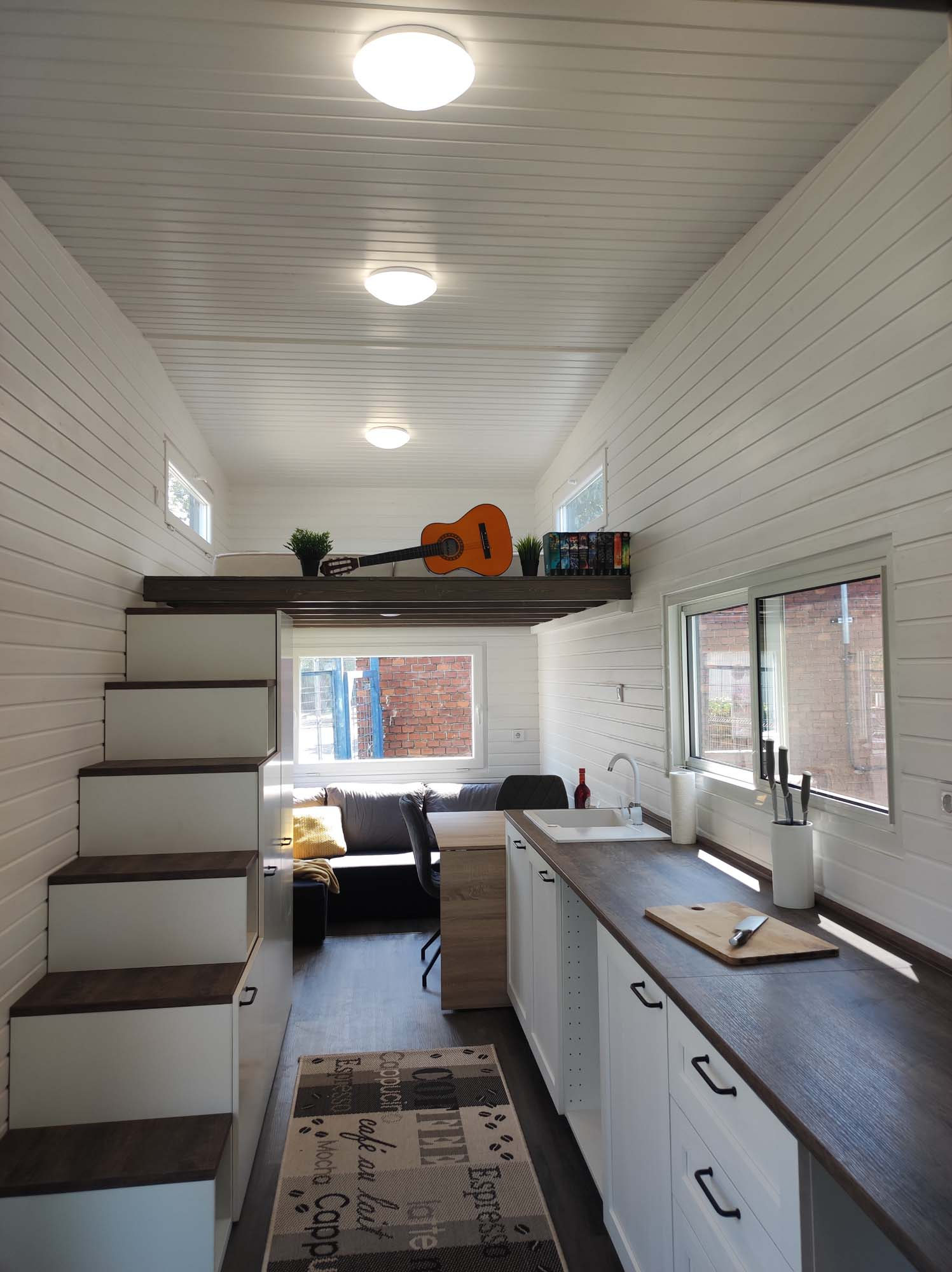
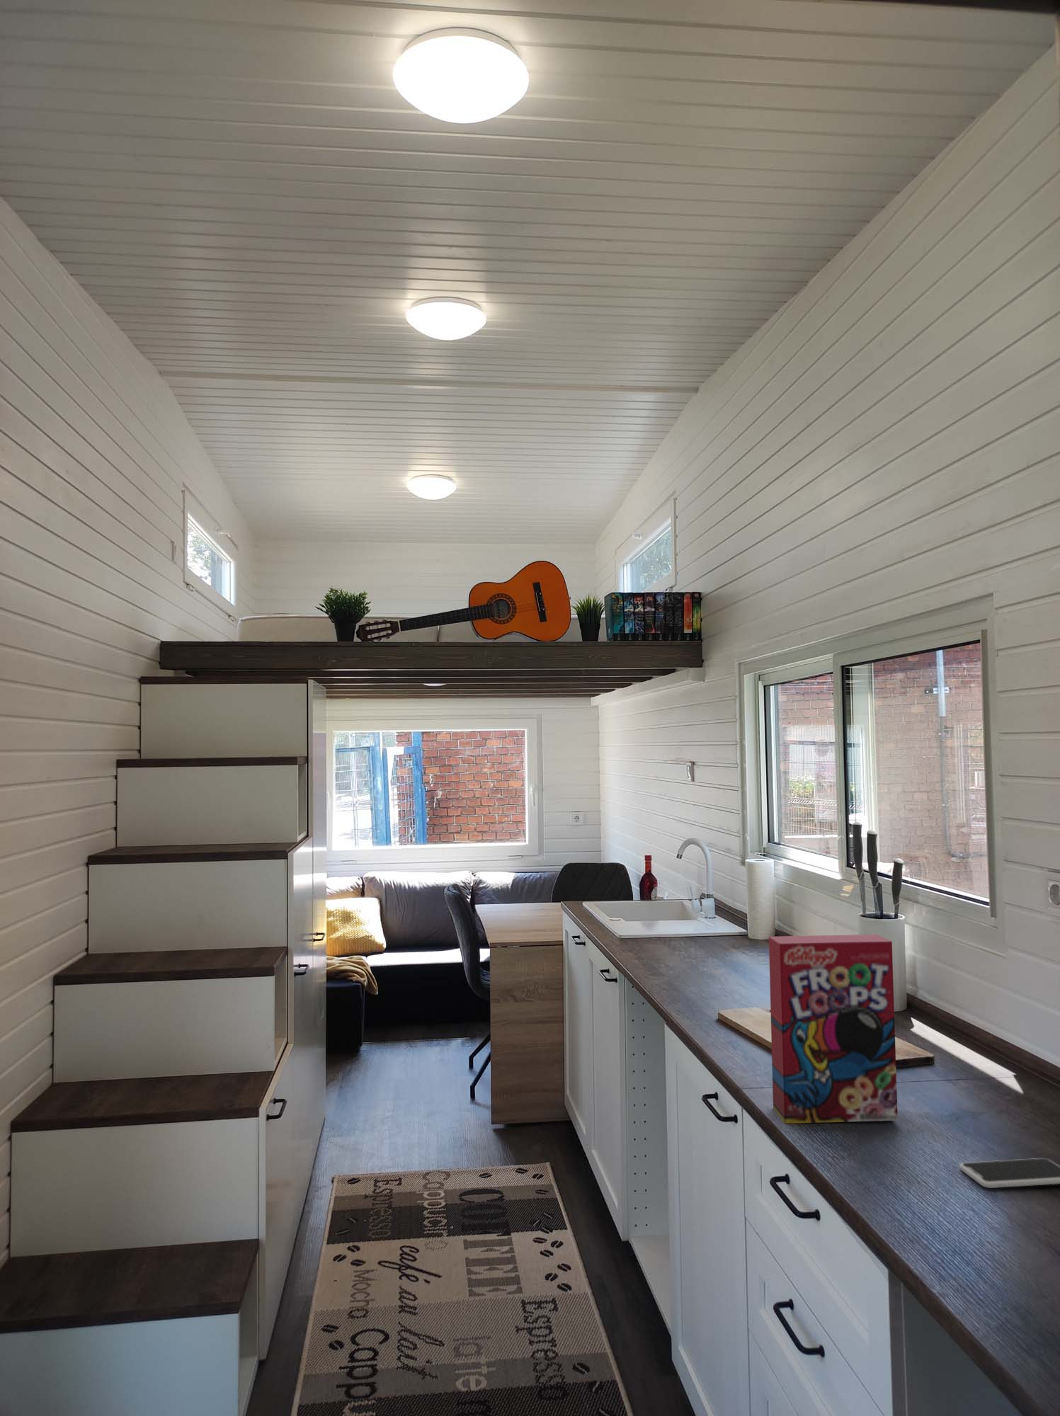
+ cereal box [768,934,899,1124]
+ smartphone [959,1158,1060,1189]
